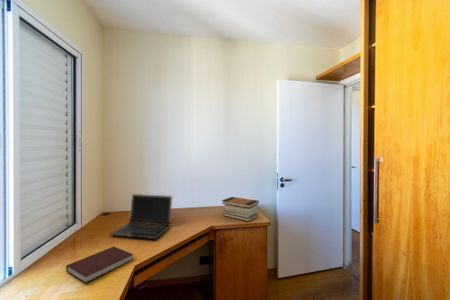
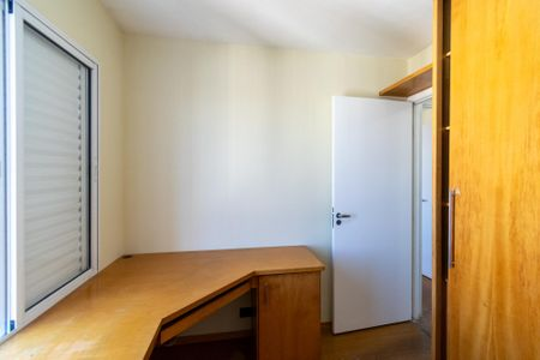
- notebook [65,246,134,284]
- book stack [221,196,260,222]
- laptop computer [108,193,173,240]
